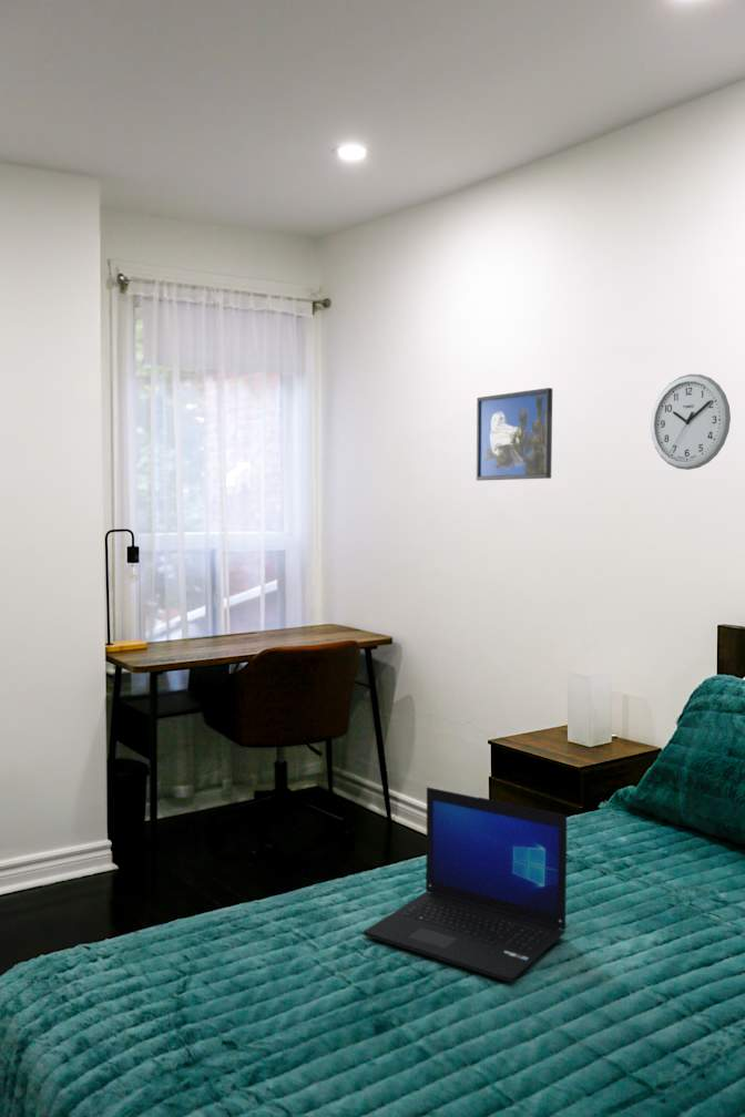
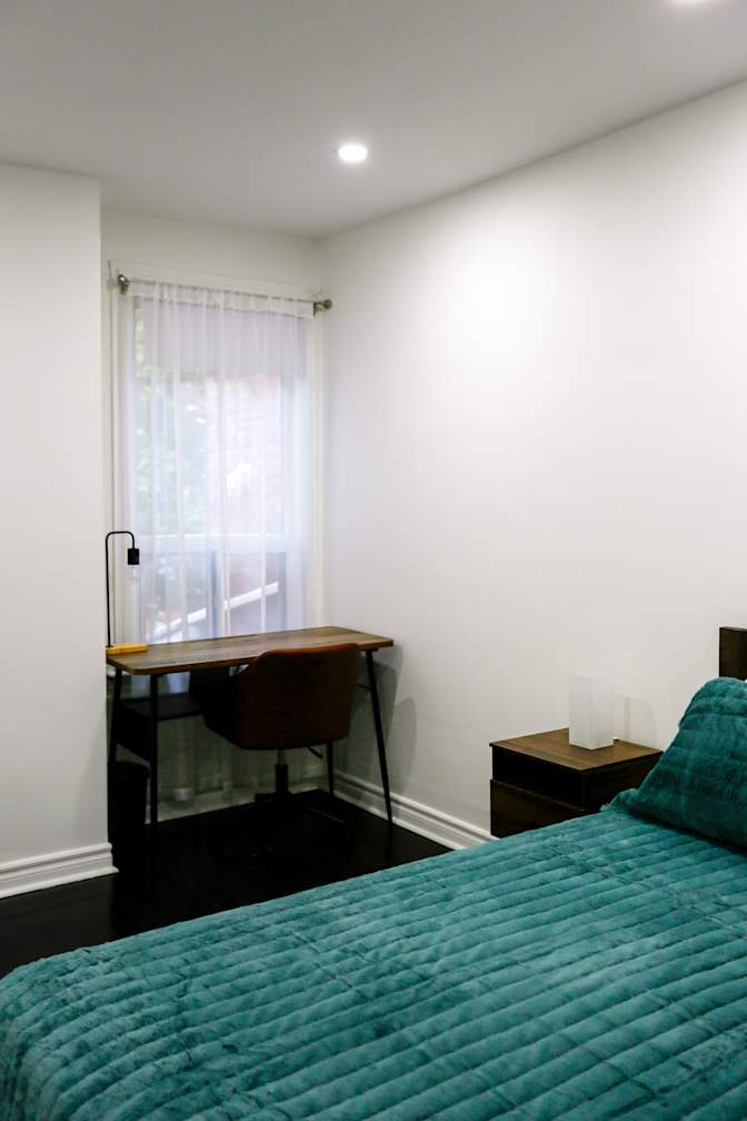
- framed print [476,387,553,481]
- wall clock [650,373,732,471]
- laptop [361,786,568,983]
